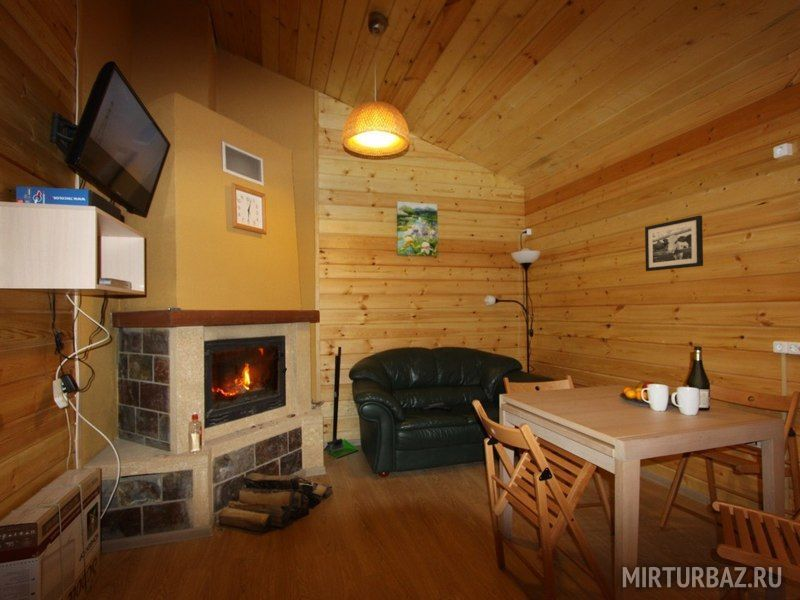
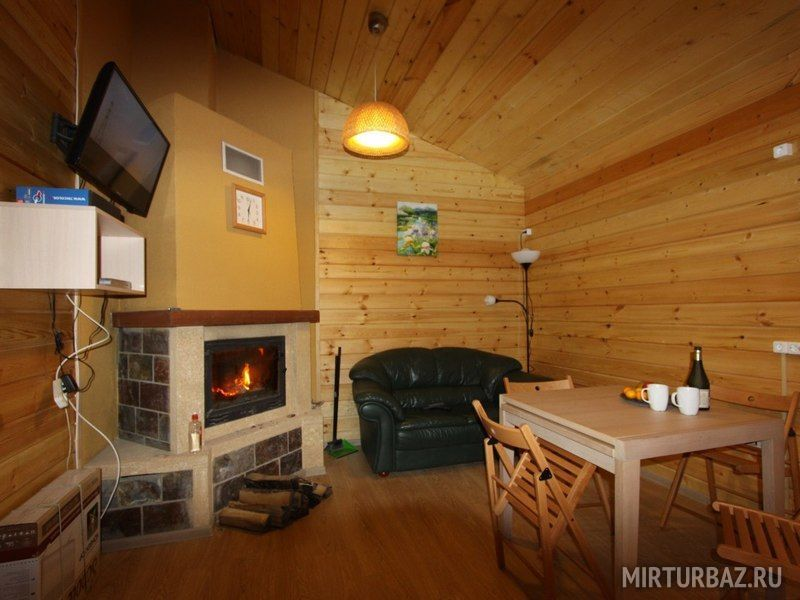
- picture frame [644,214,704,272]
